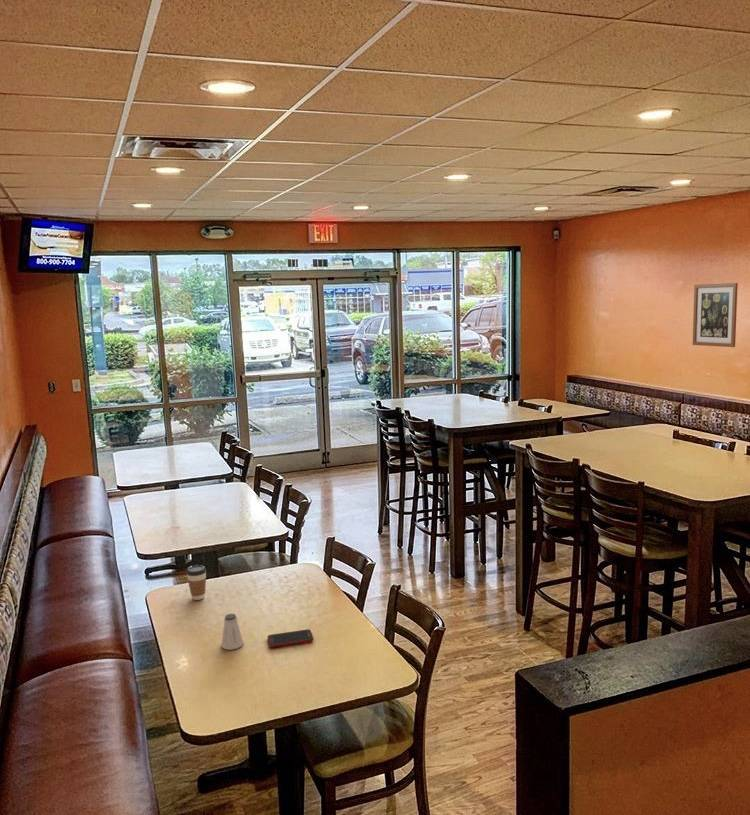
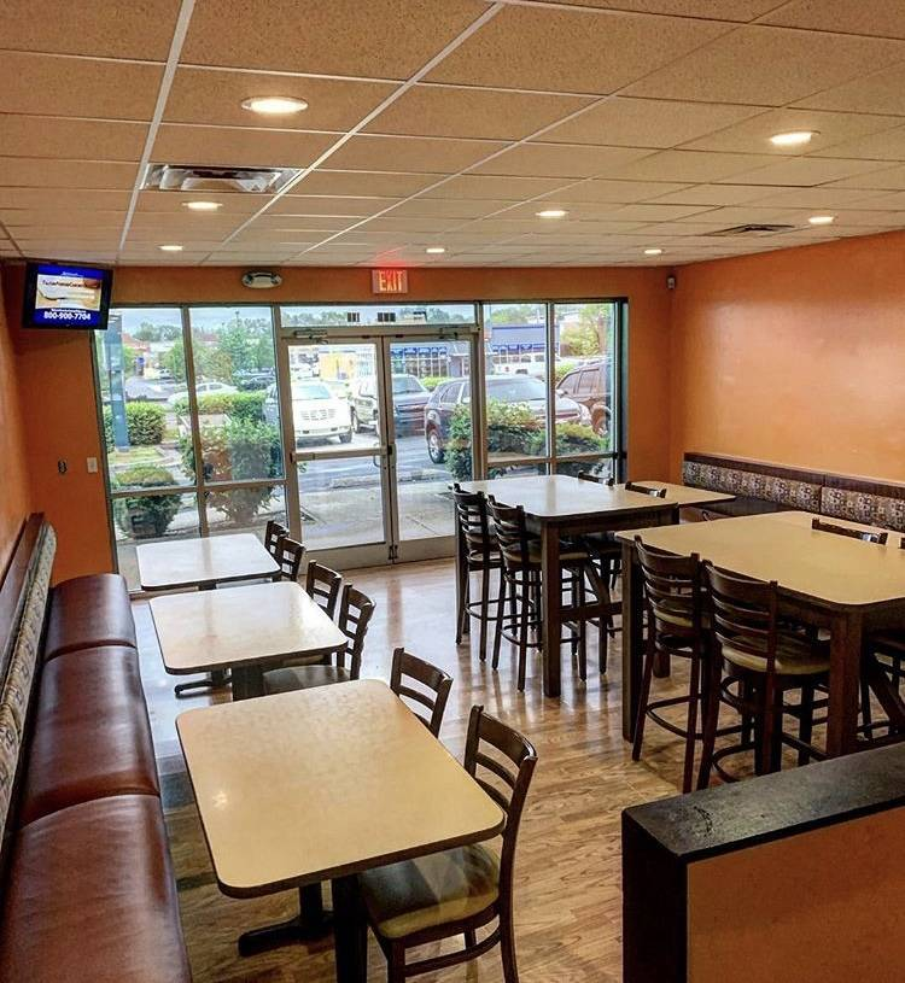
- wall art [692,282,739,348]
- saltshaker [220,613,245,651]
- coffee cup [186,564,207,601]
- cell phone [267,628,314,649]
